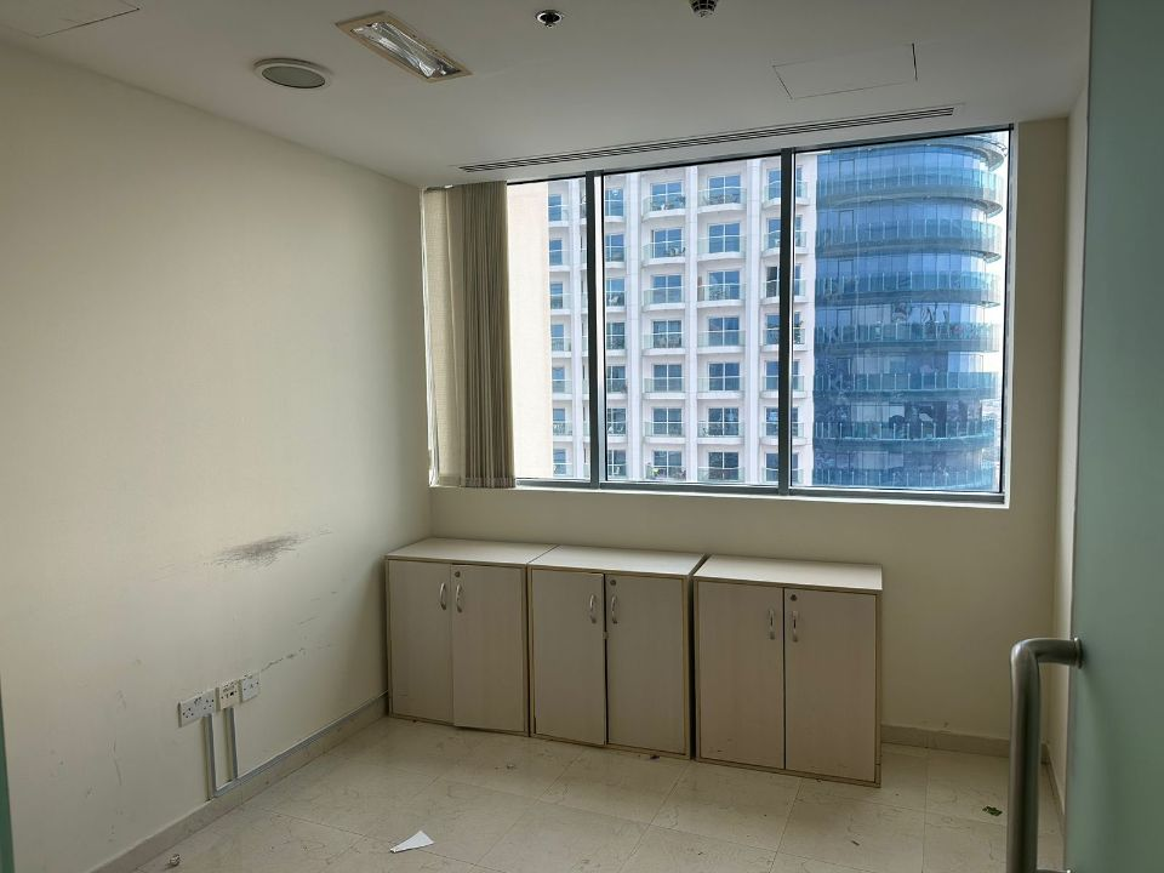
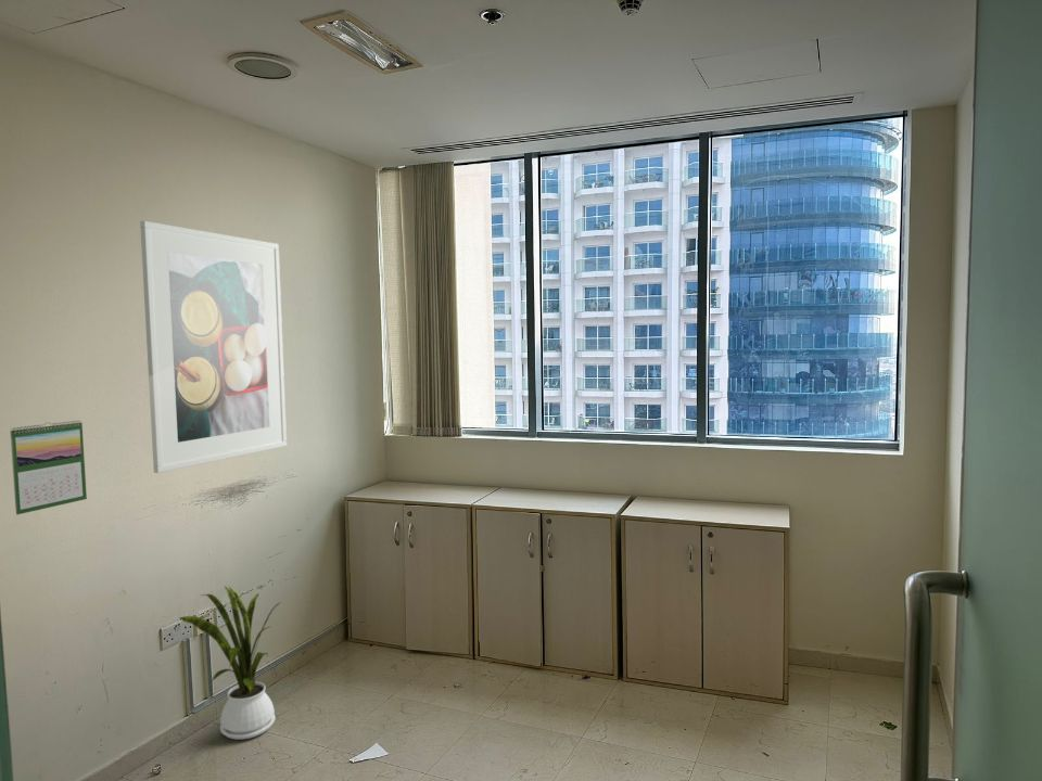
+ calendar [10,420,88,515]
+ house plant [178,585,282,741]
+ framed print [139,220,288,474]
